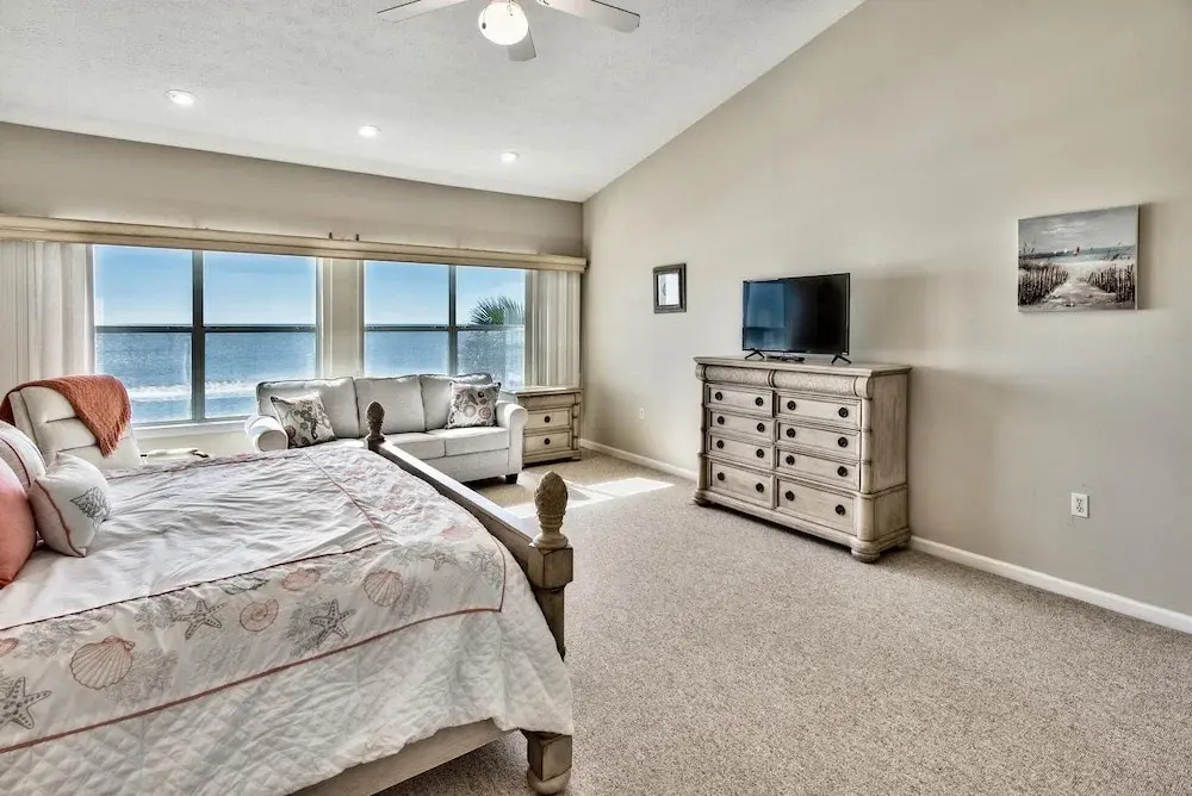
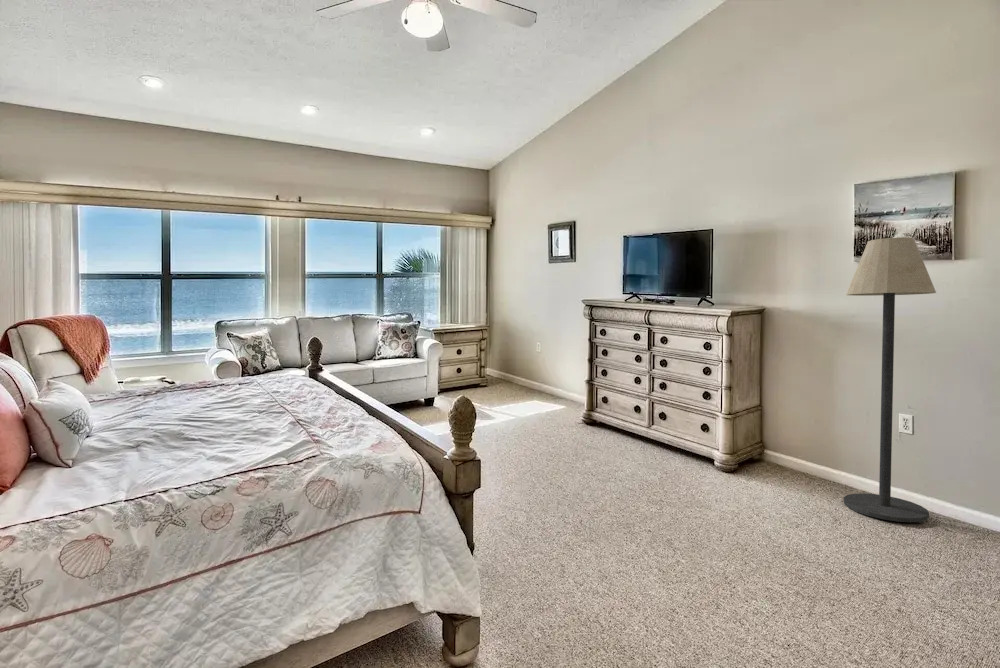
+ floor lamp [843,236,937,523]
